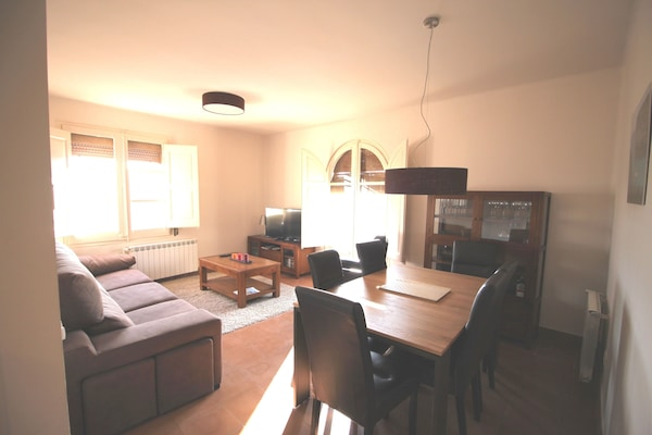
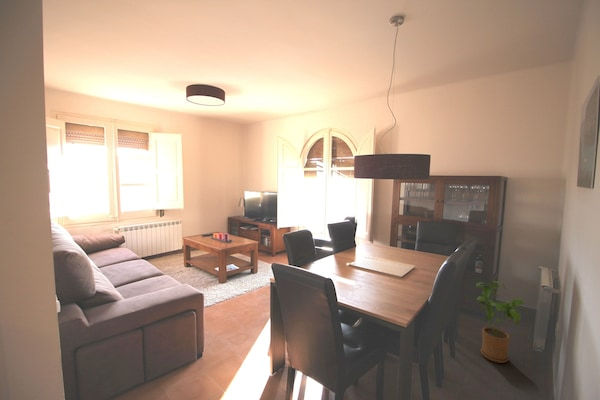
+ house plant [475,281,525,364]
